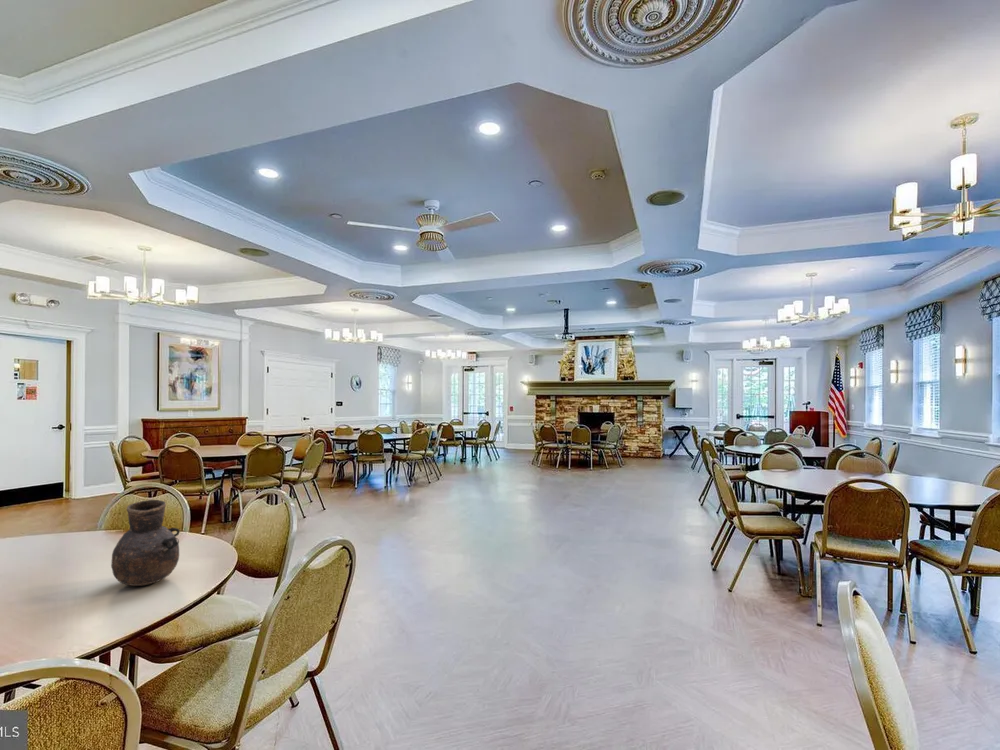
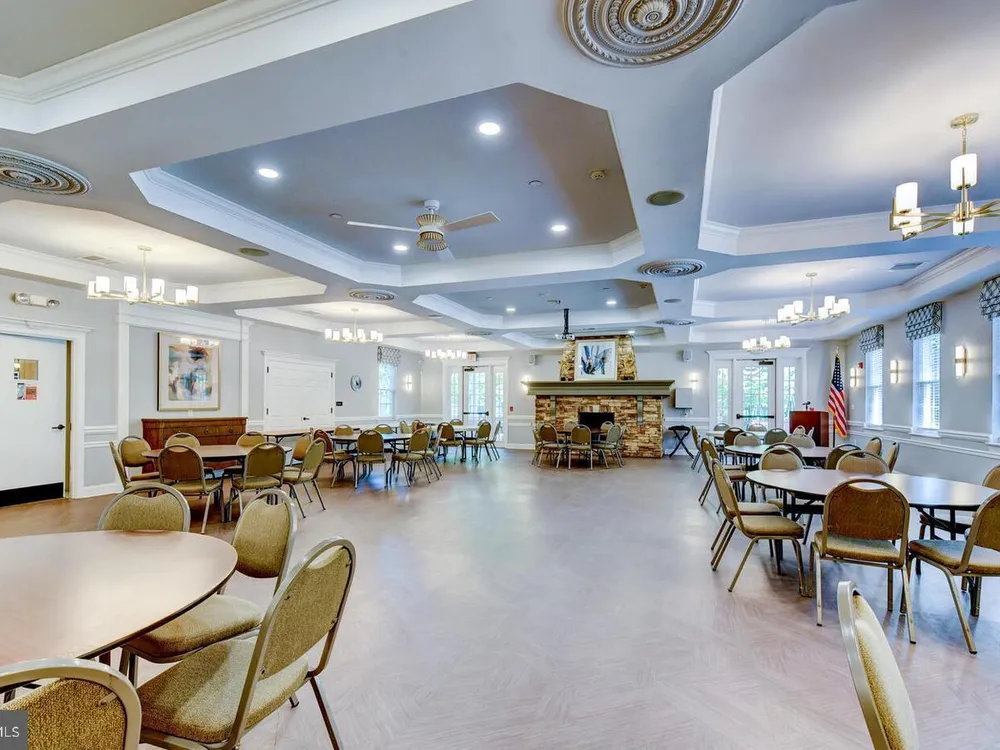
- vase [110,499,181,587]
